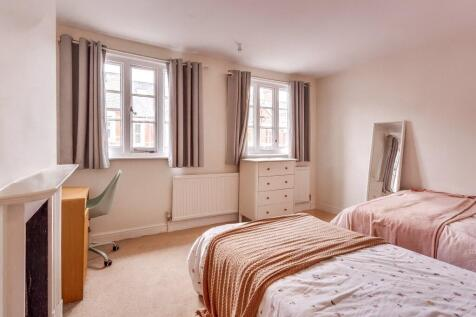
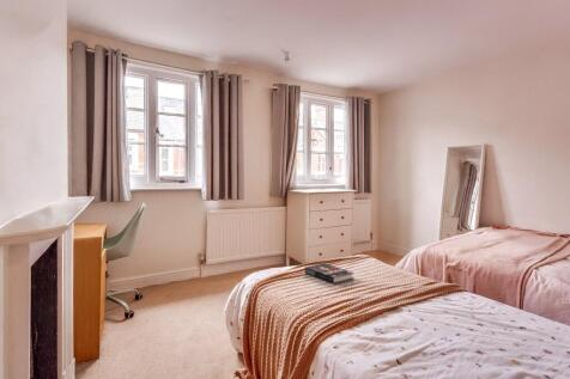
+ book [304,263,356,285]
